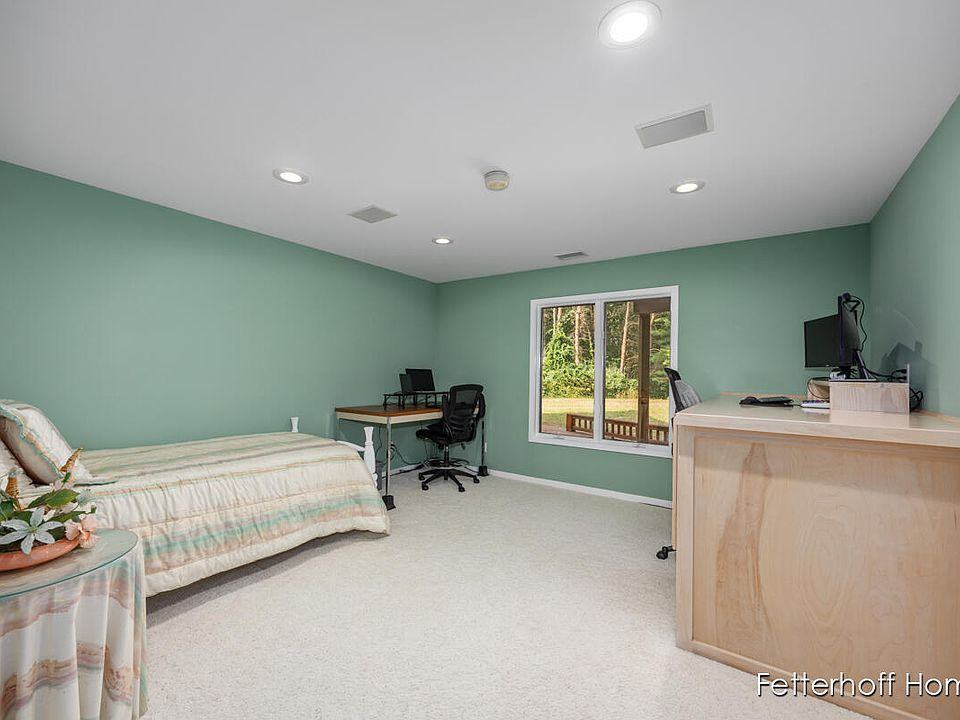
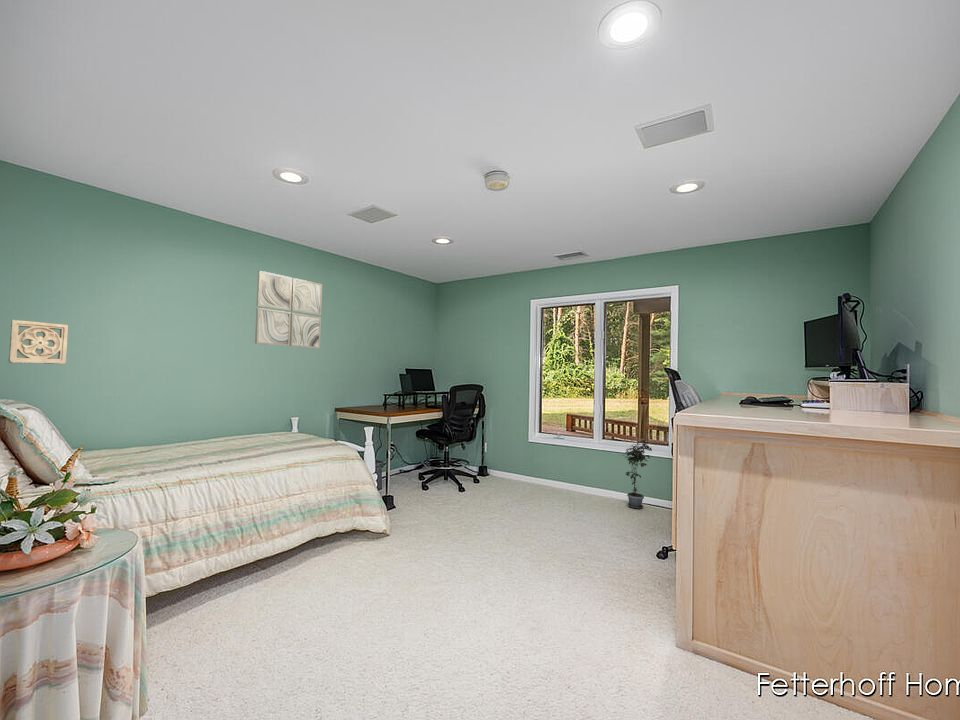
+ wall ornament [8,319,69,366]
+ wall art [254,270,323,349]
+ potted plant [623,439,653,510]
